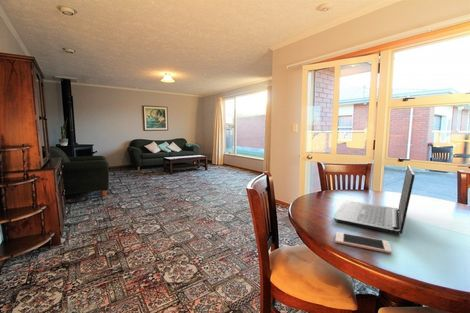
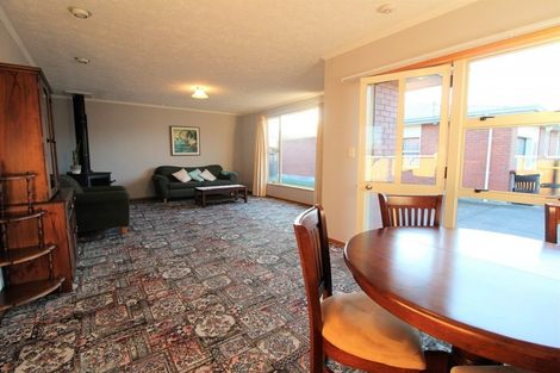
- laptop [333,164,416,235]
- cell phone [334,231,392,254]
